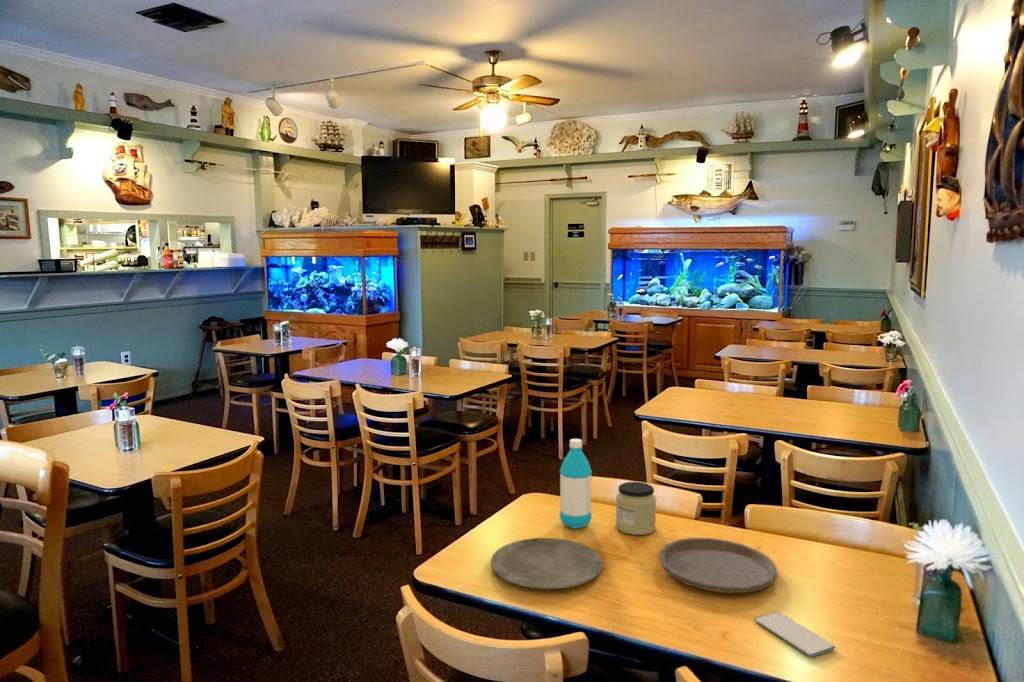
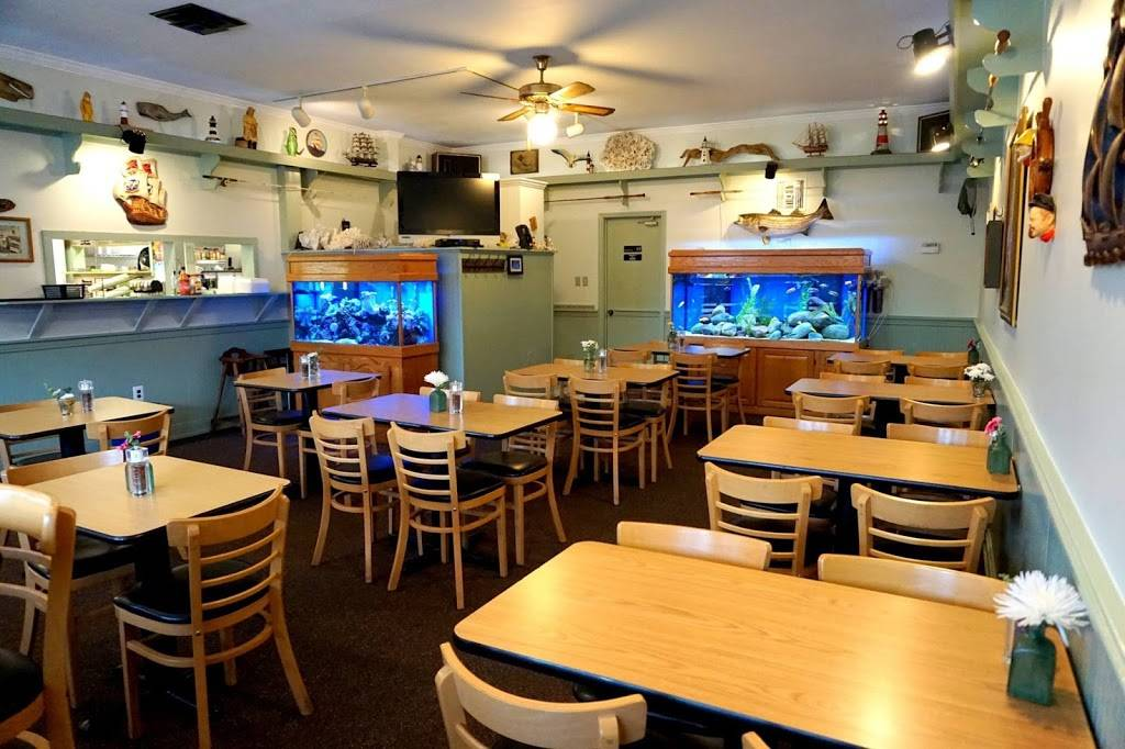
- plate [658,537,779,594]
- water bottle [559,438,593,530]
- smartphone [754,611,836,657]
- plate [490,537,604,590]
- jar [615,481,657,536]
